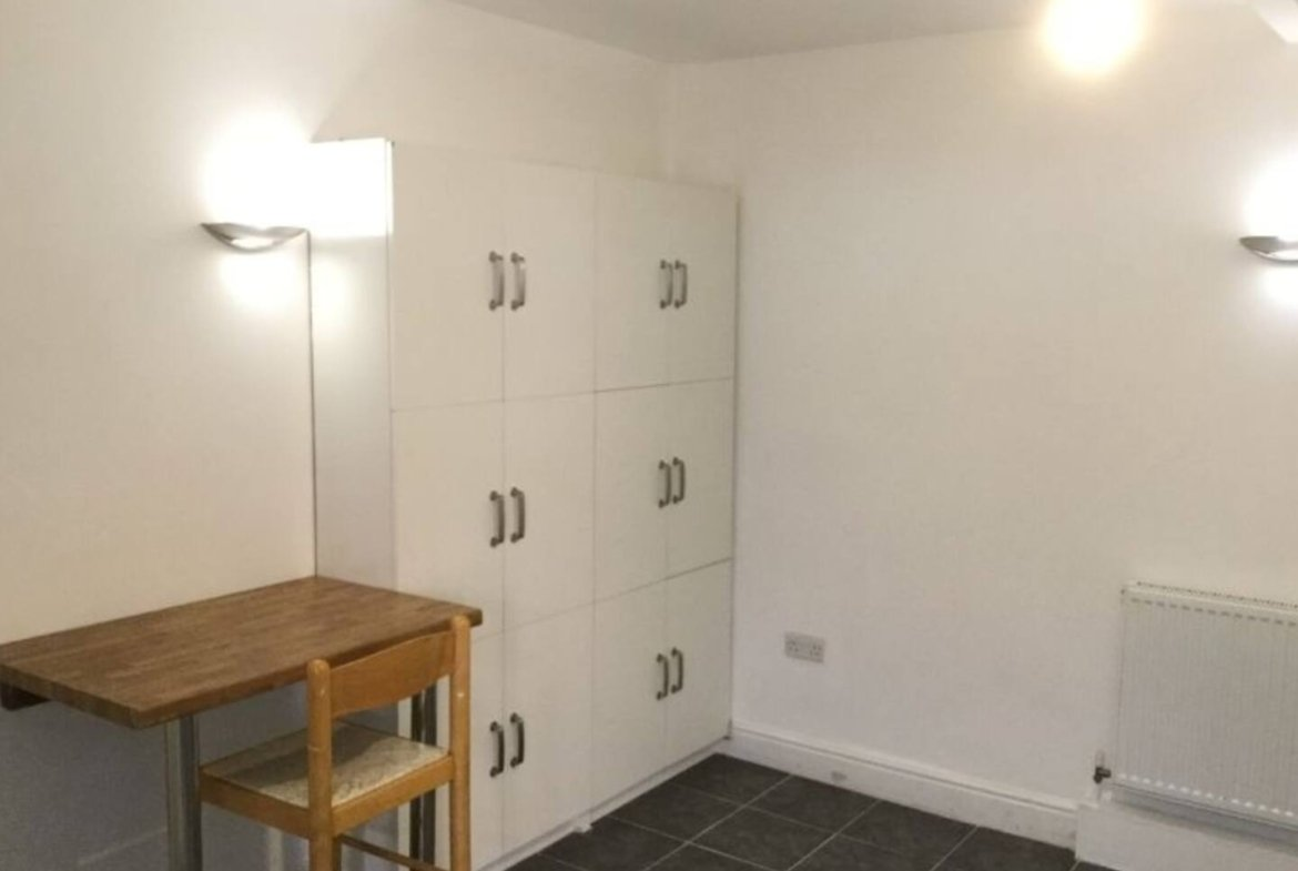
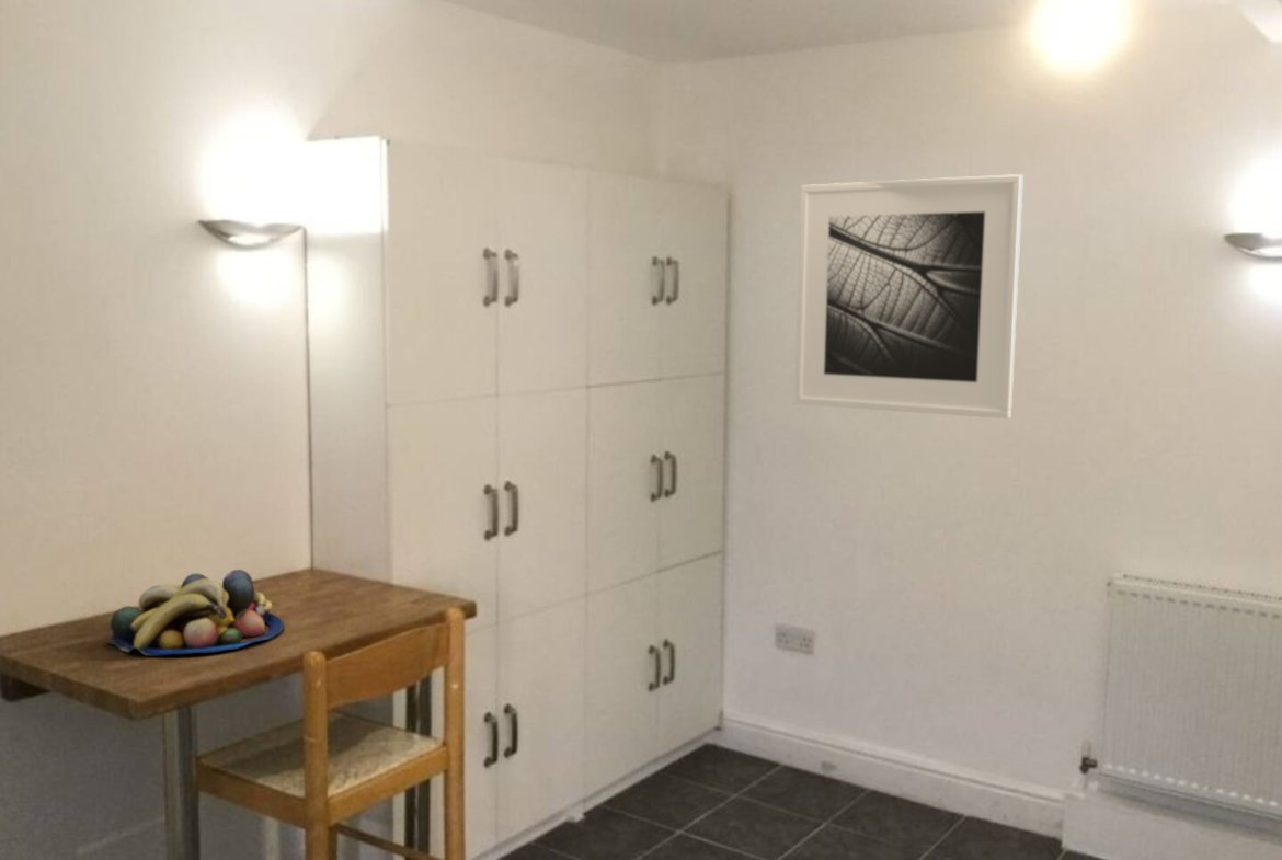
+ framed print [793,173,1025,420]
+ fruit bowl [107,569,285,656]
